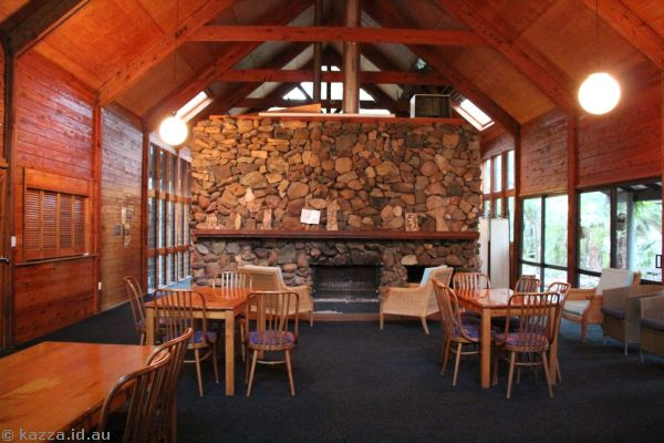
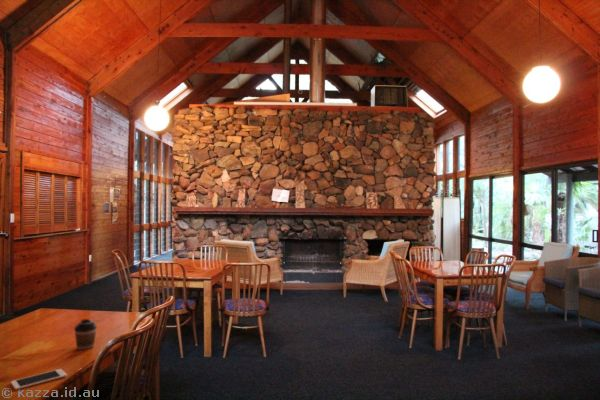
+ coffee cup [73,318,98,351]
+ cell phone [10,368,68,391]
